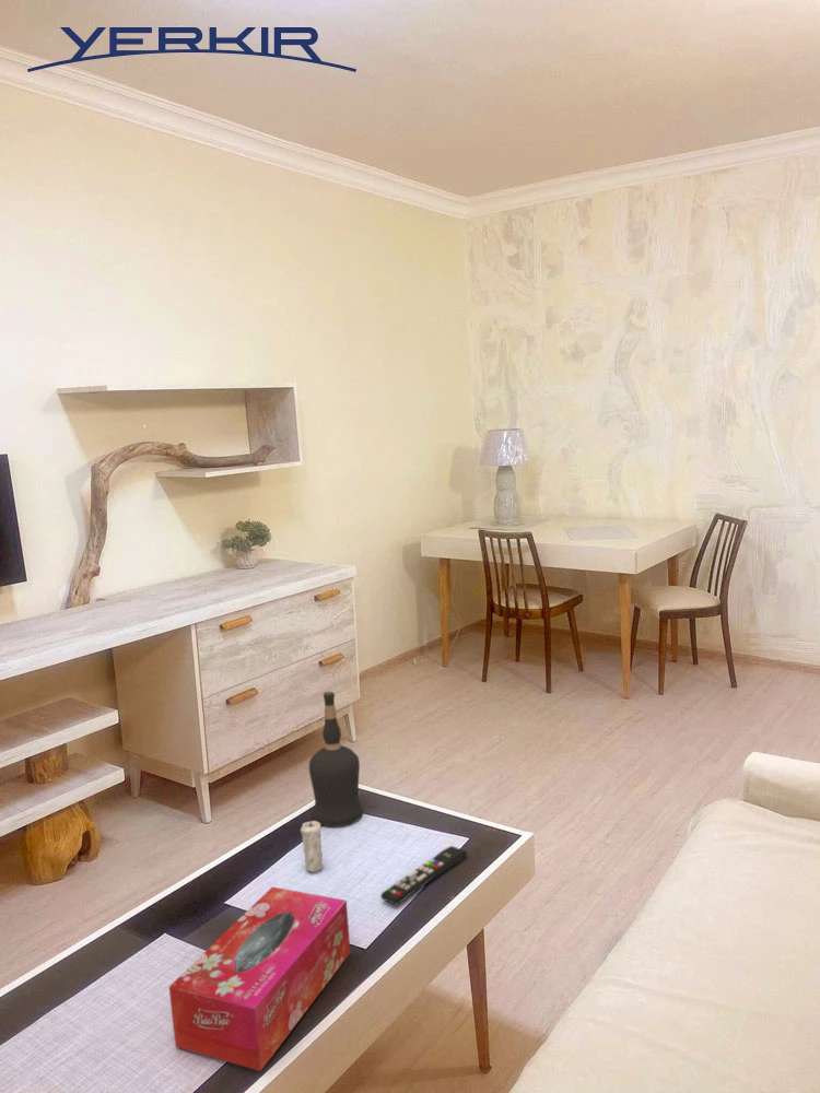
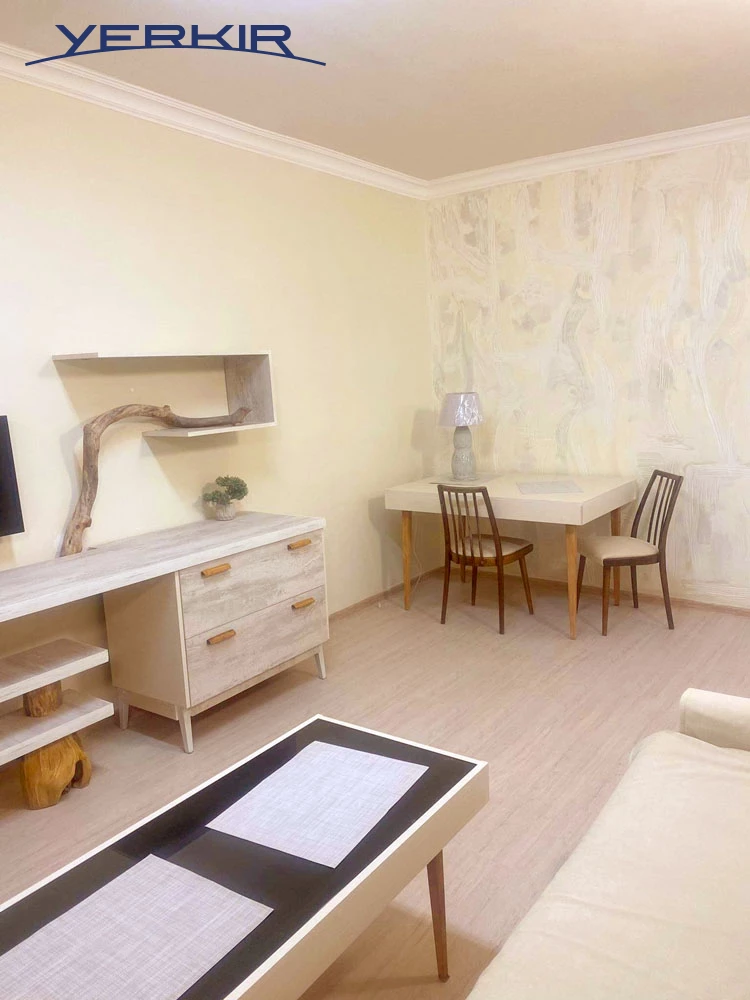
- candle [300,814,324,873]
- remote control [379,845,468,906]
- tissue box [168,885,351,1072]
- liquor bottle [308,691,364,827]
